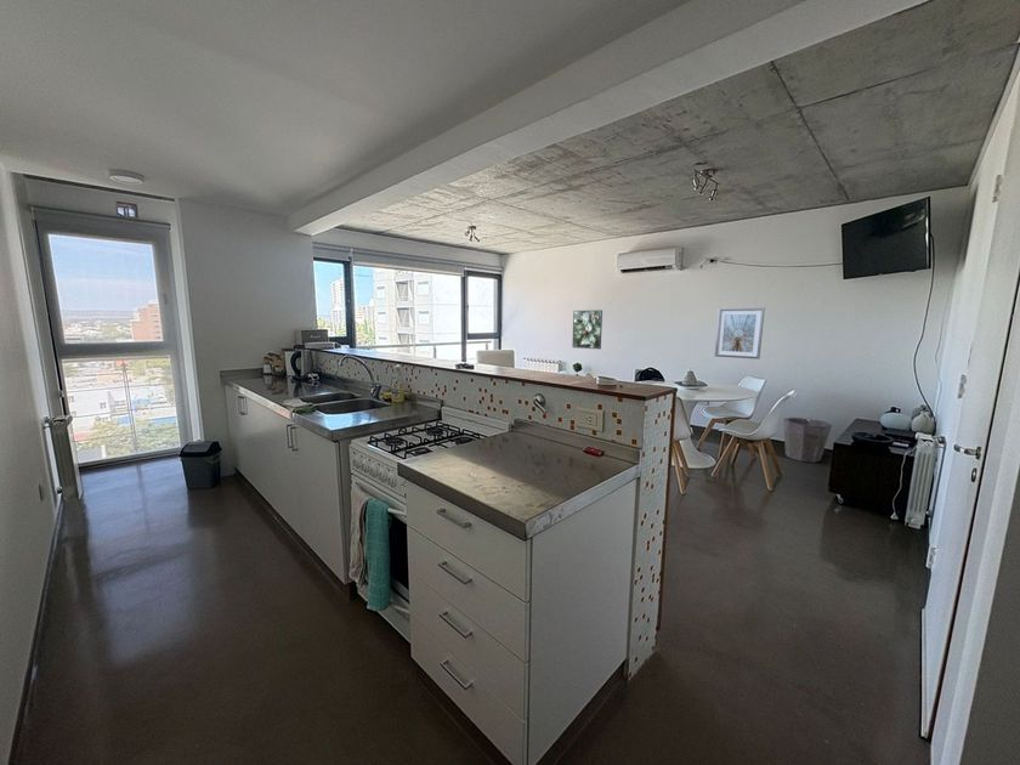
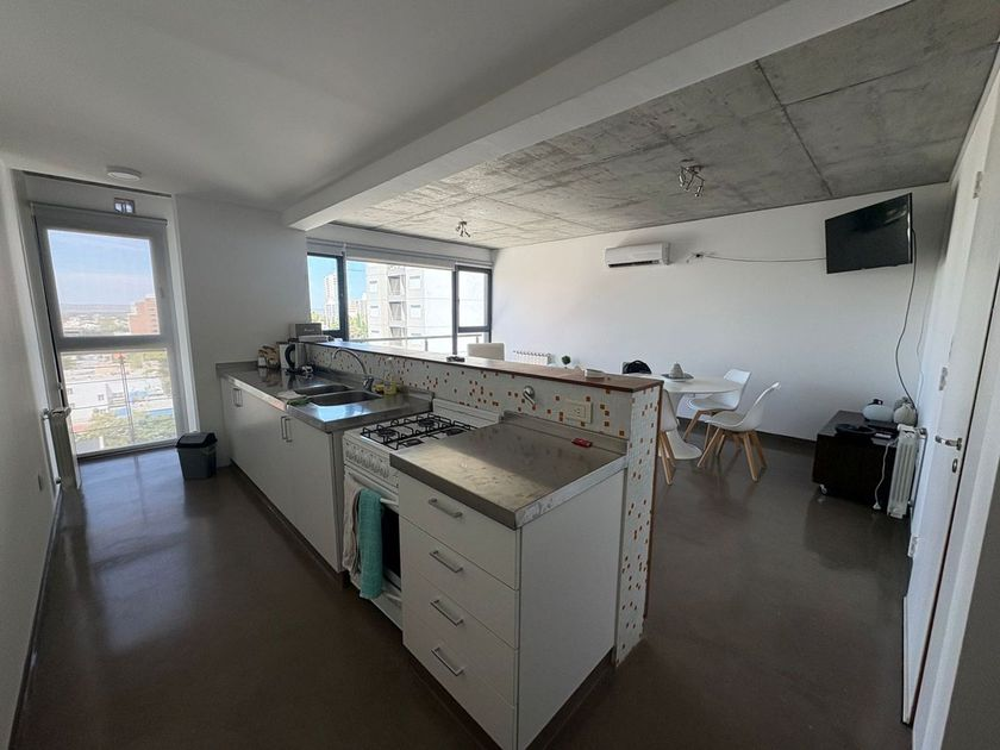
- waste bin [782,416,833,464]
- picture frame [714,306,766,361]
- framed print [571,308,604,351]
